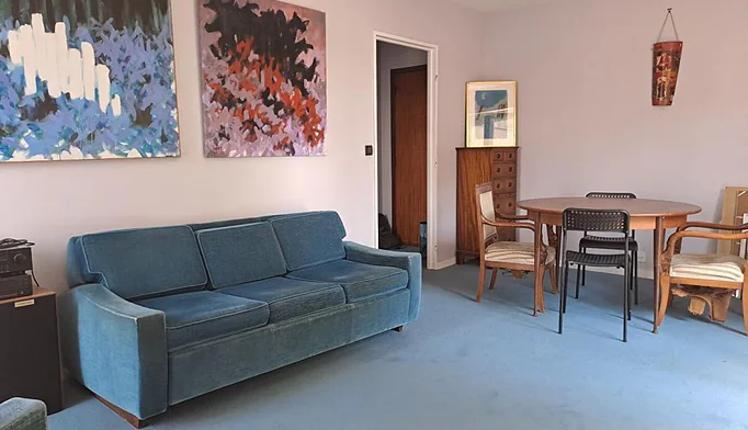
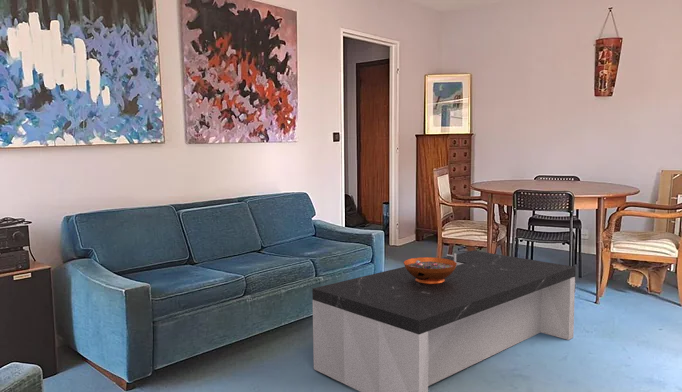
+ coffee table [311,250,576,392]
+ decorative bowl [403,257,457,284]
